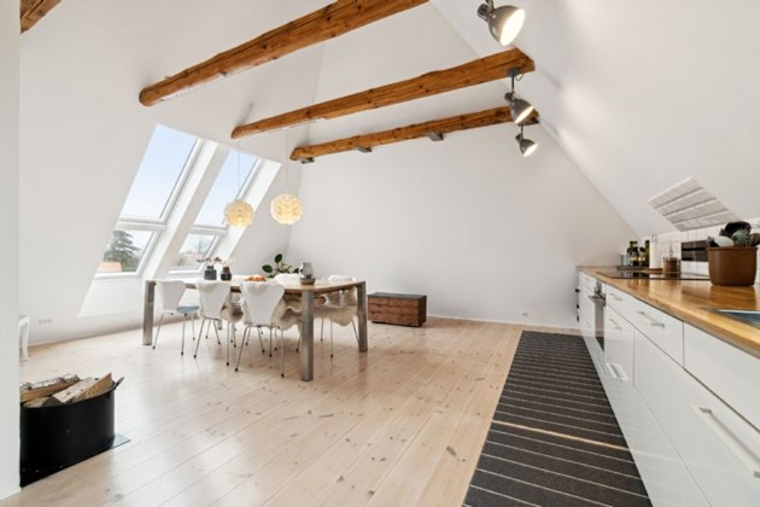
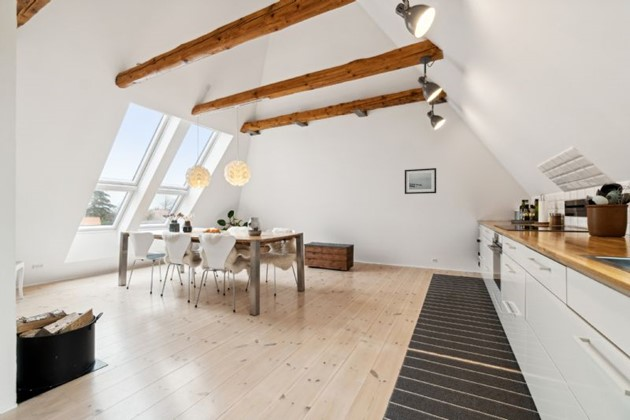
+ wall art [404,167,437,195]
